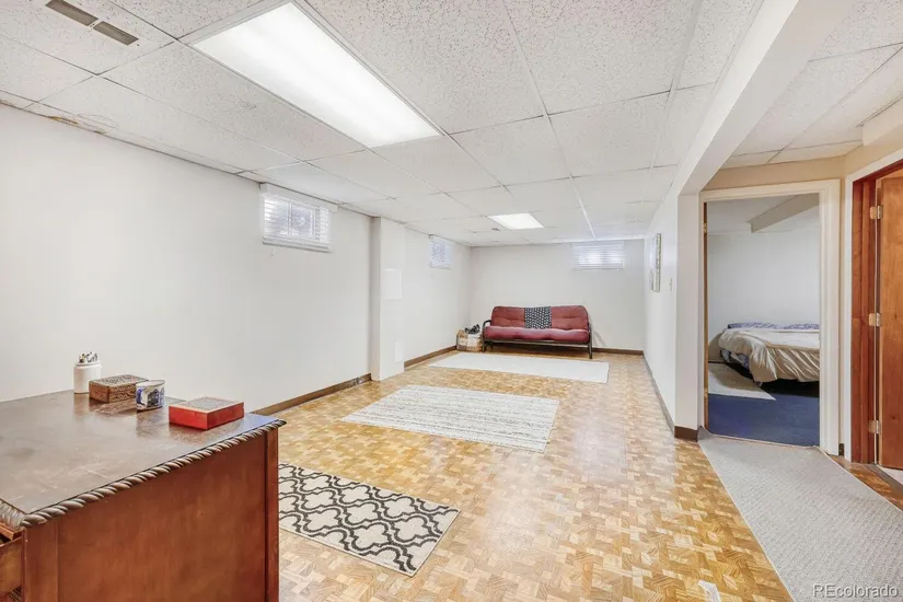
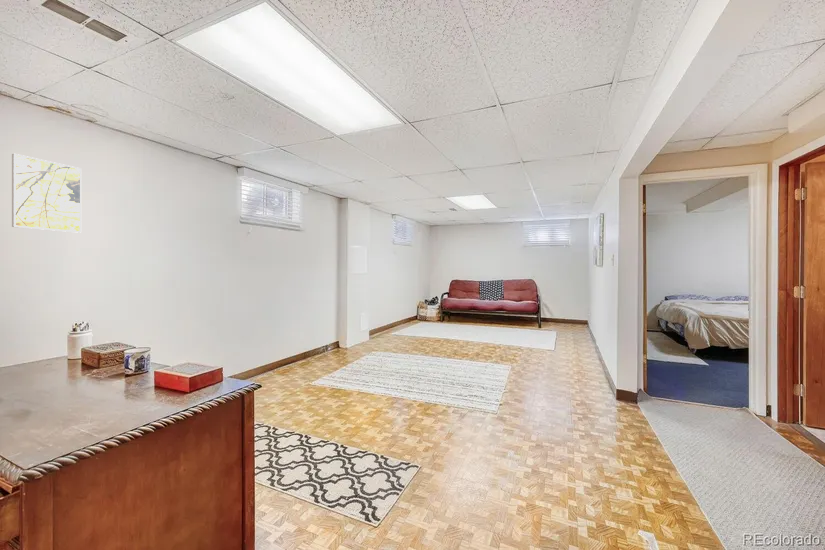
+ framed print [11,153,82,234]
